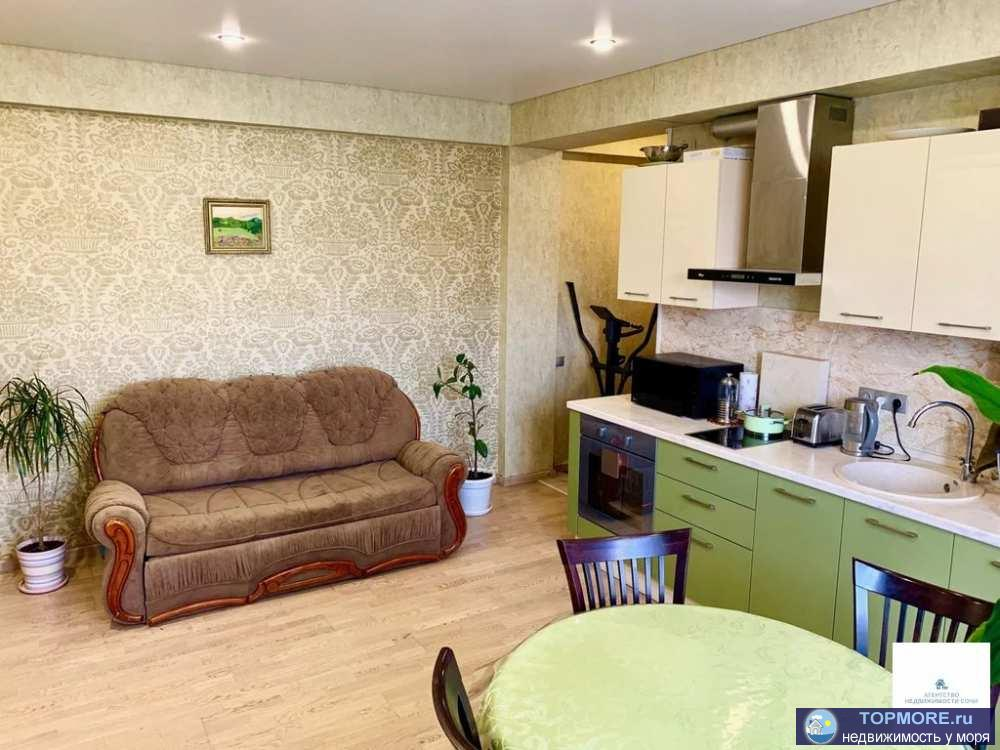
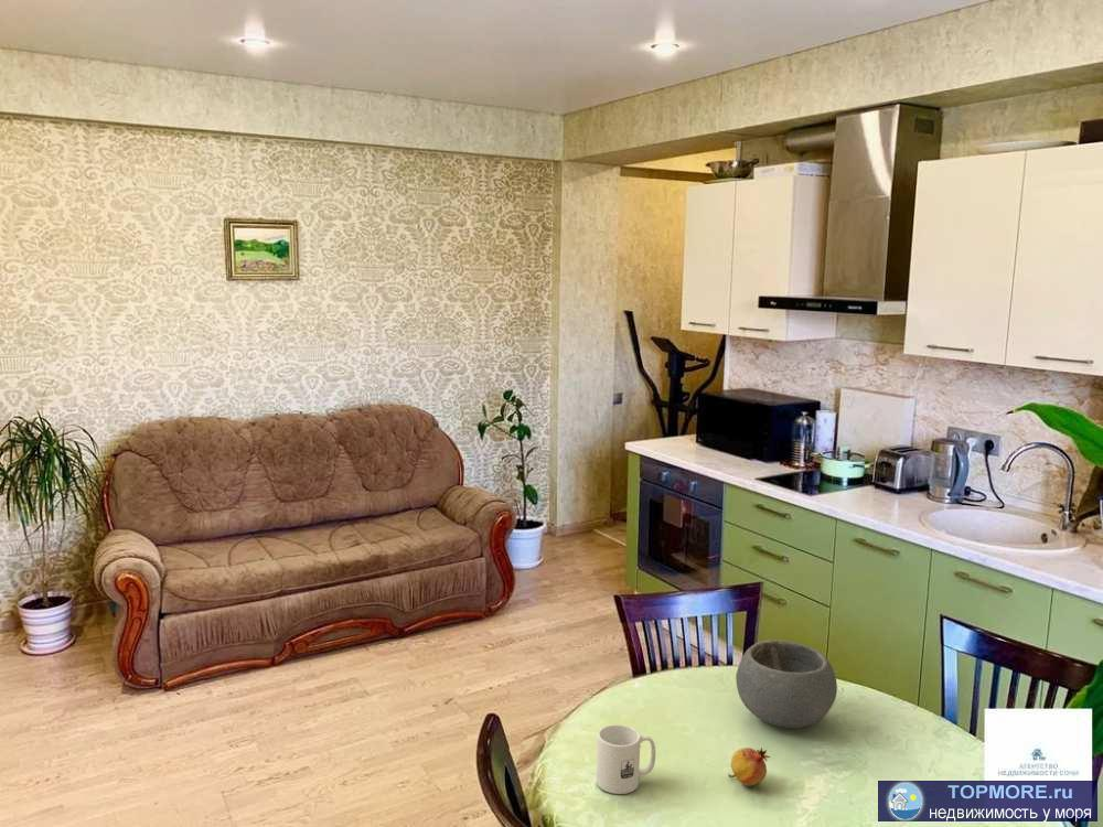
+ bowl [735,638,838,729]
+ mug [596,723,656,795]
+ fruit [727,747,771,787]
